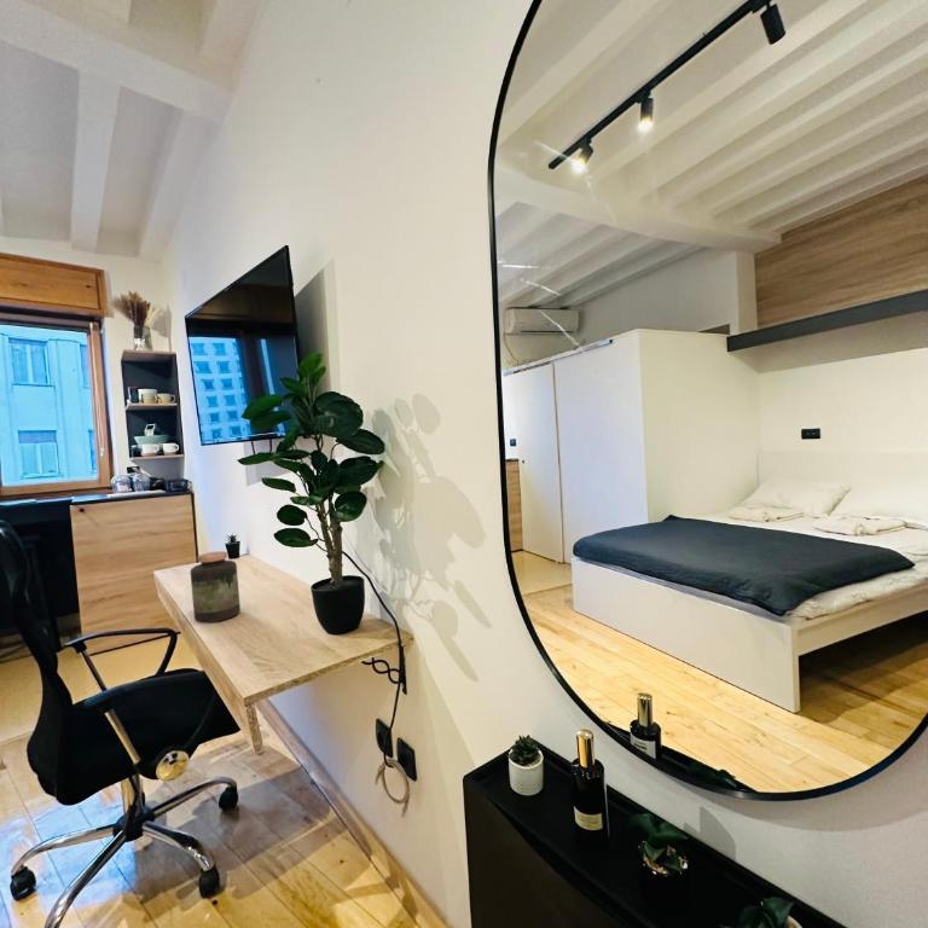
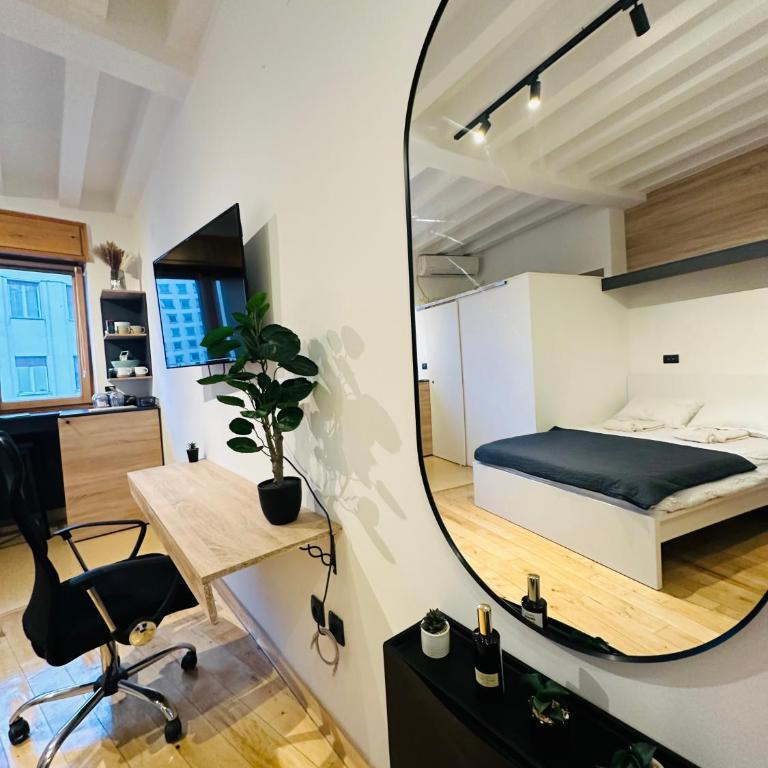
- jar [190,550,242,624]
